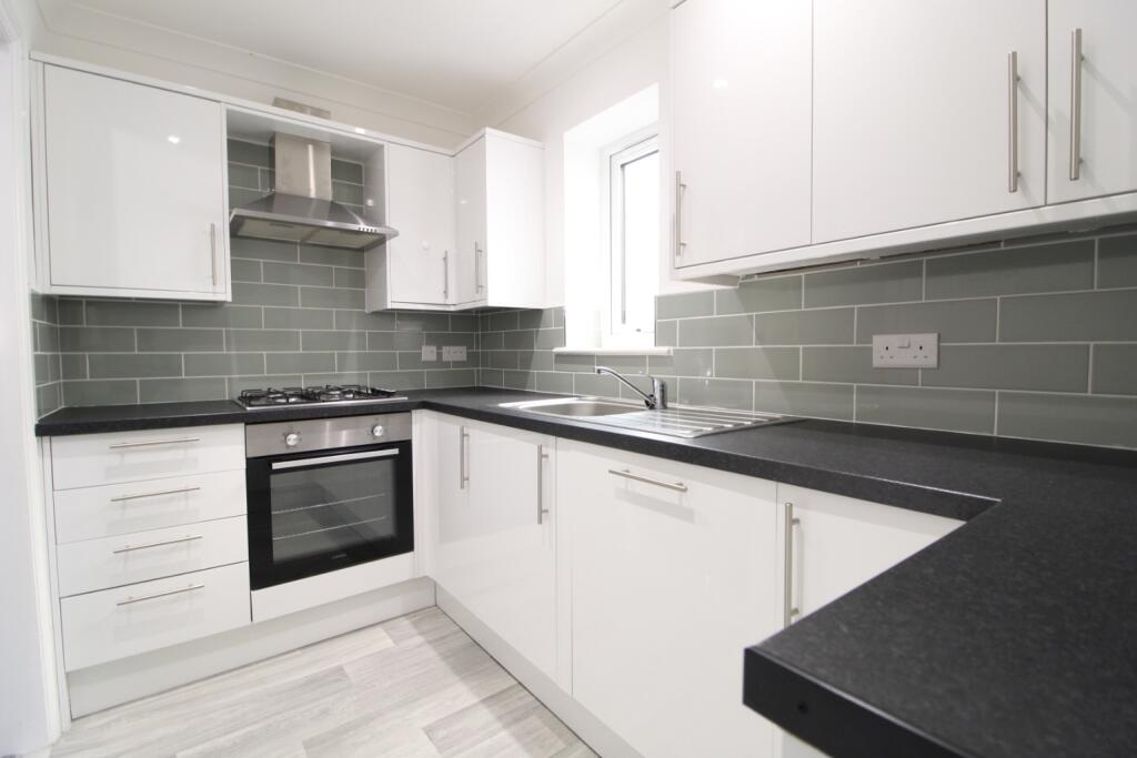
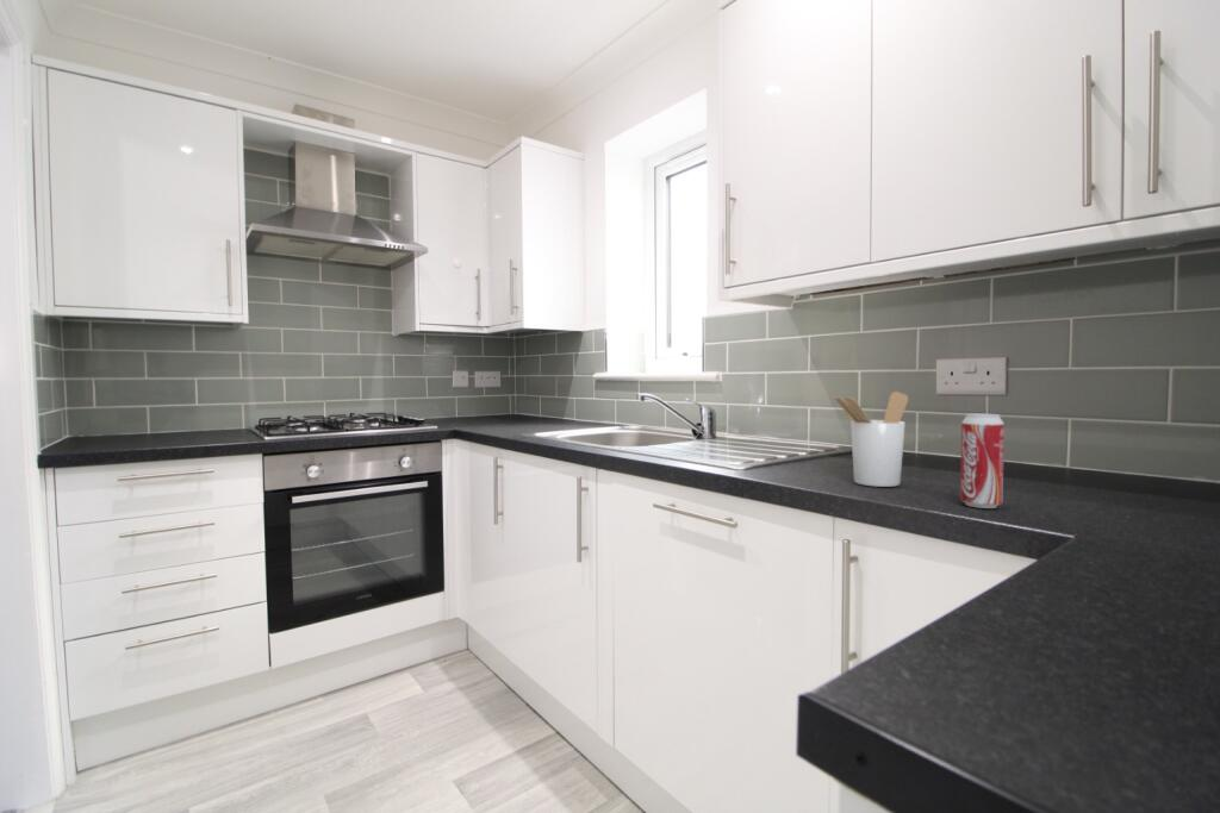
+ utensil holder [832,390,909,488]
+ beverage can [959,413,1006,509]
